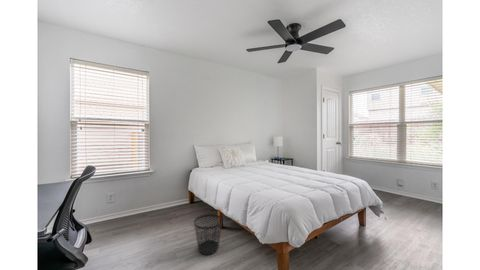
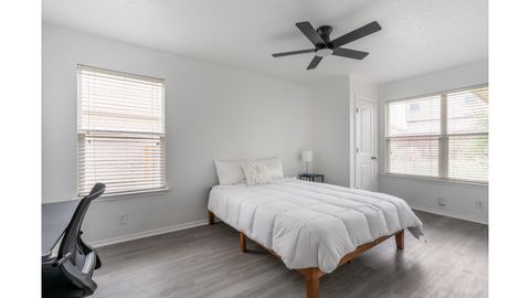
- wastebasket [193,213,224,256]
